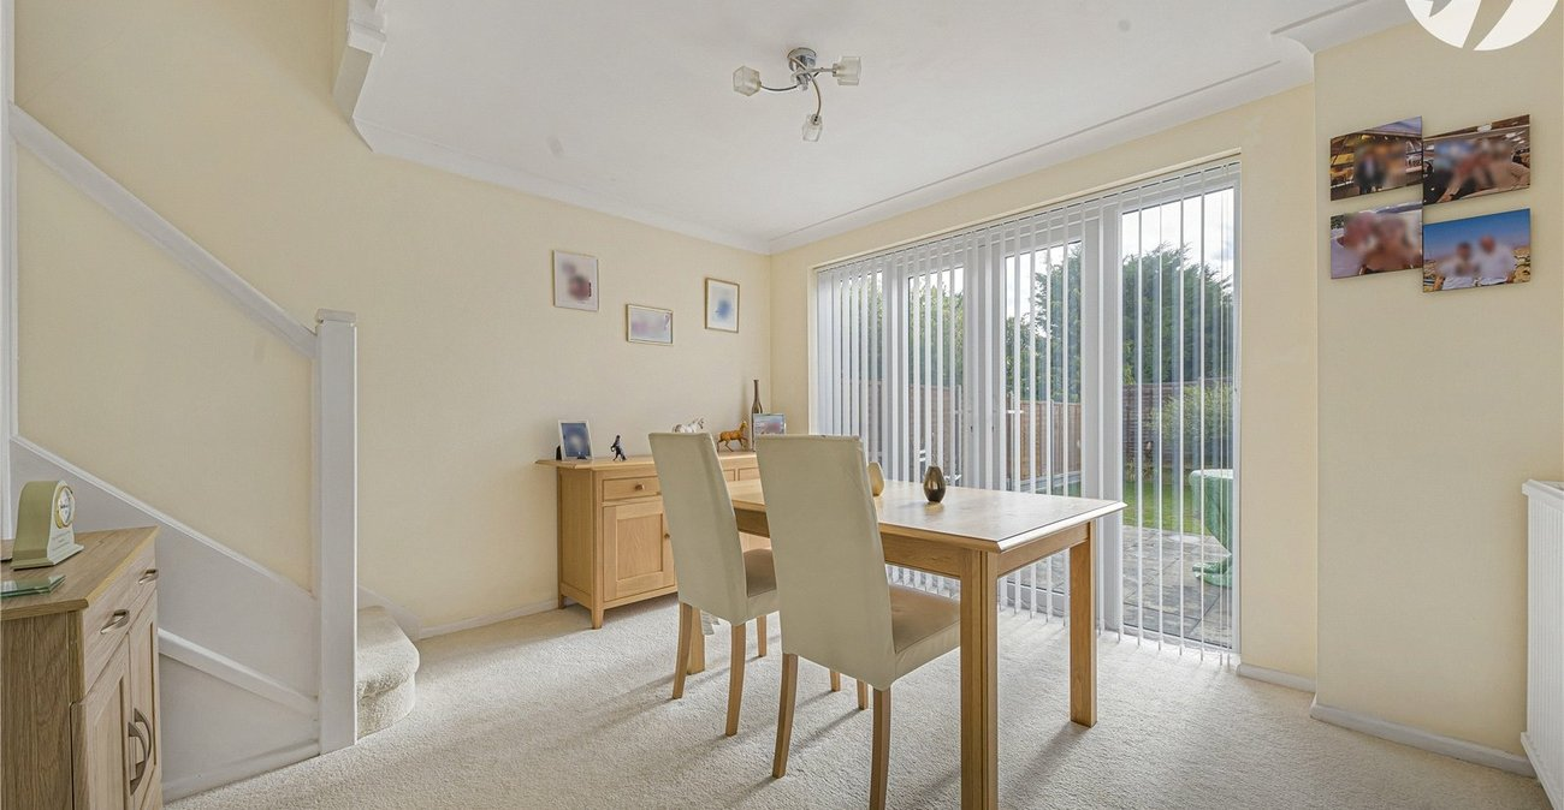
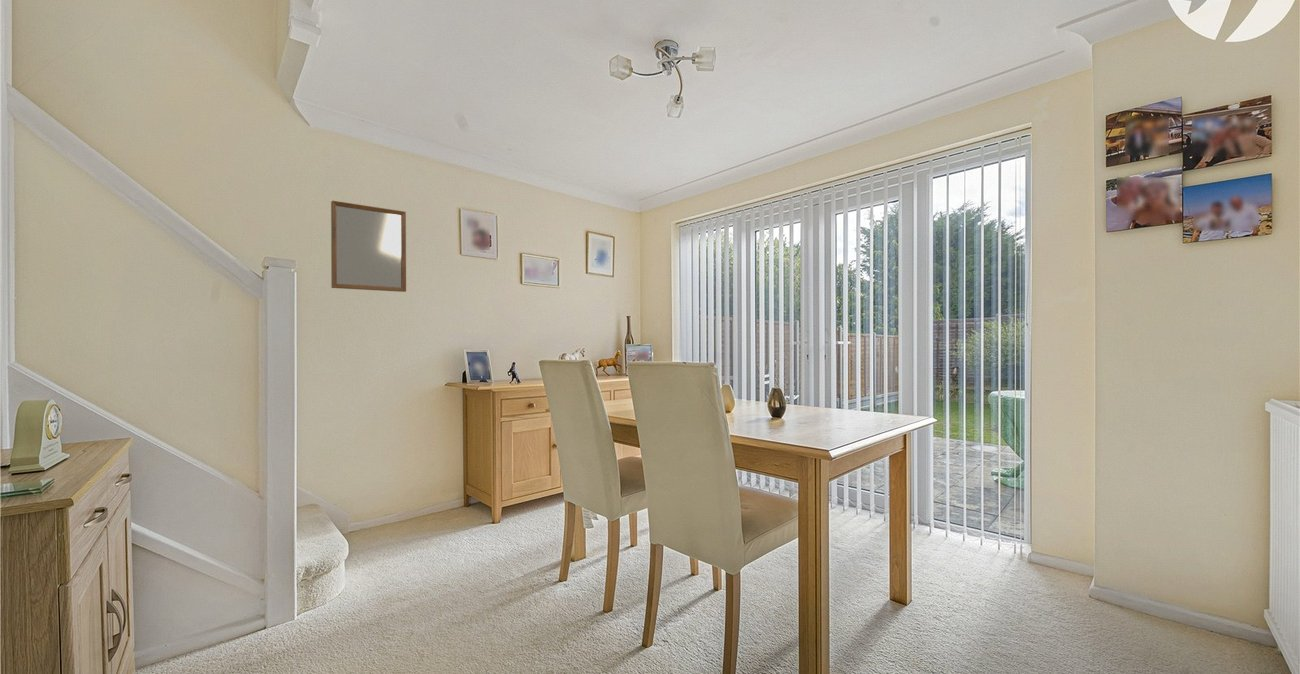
+ home mirror [330,200,407,293]
